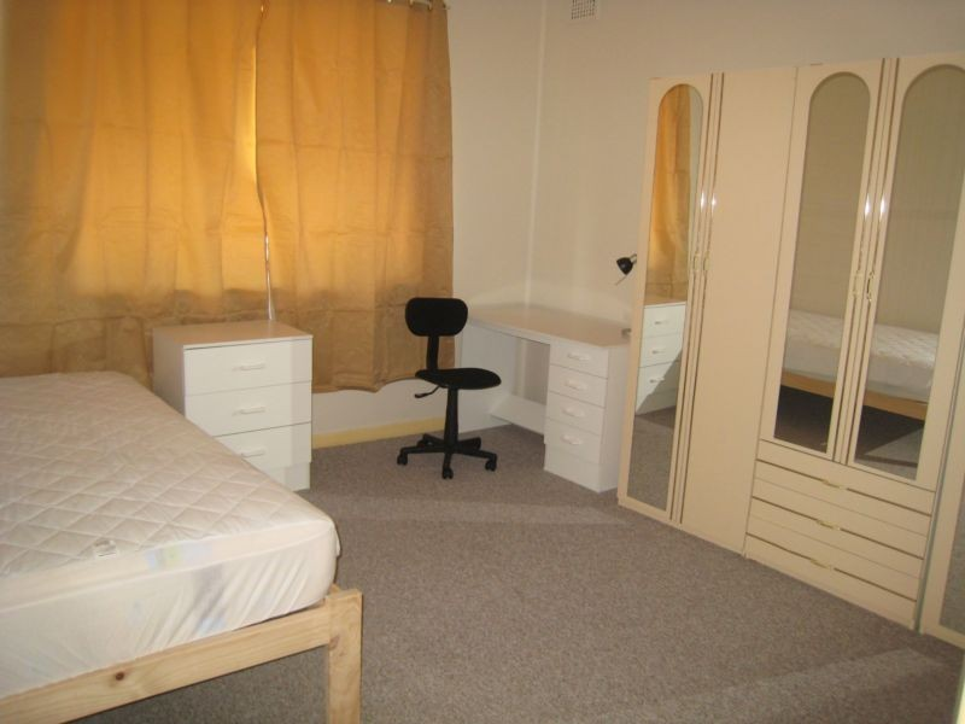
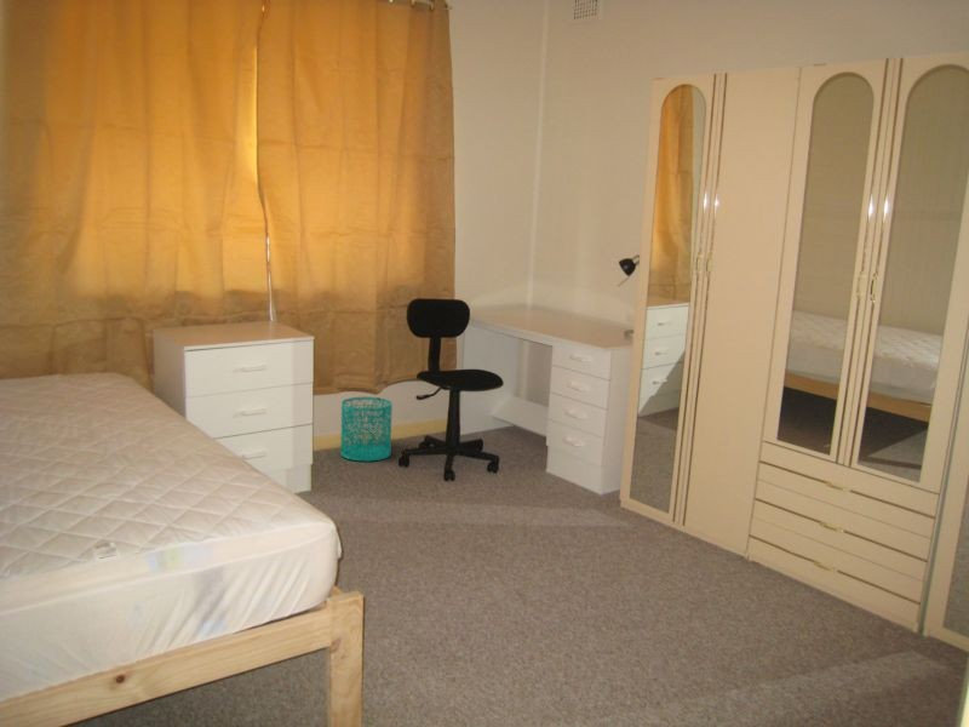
+ wastebasket [339,396,394,463]
